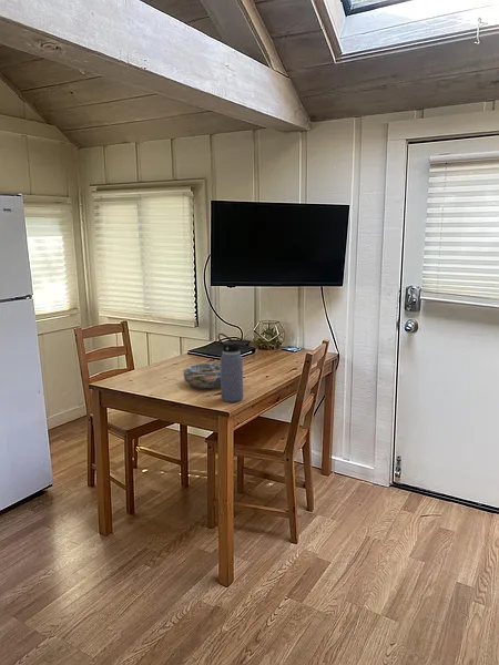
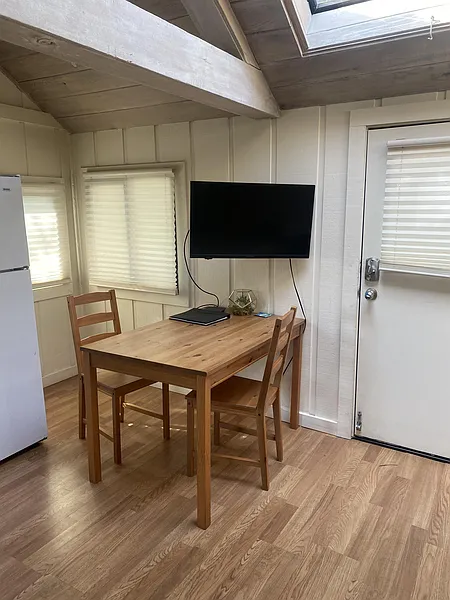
- decorative bowl [182,361,221,389]
- water bottle [217,332,244,403]
